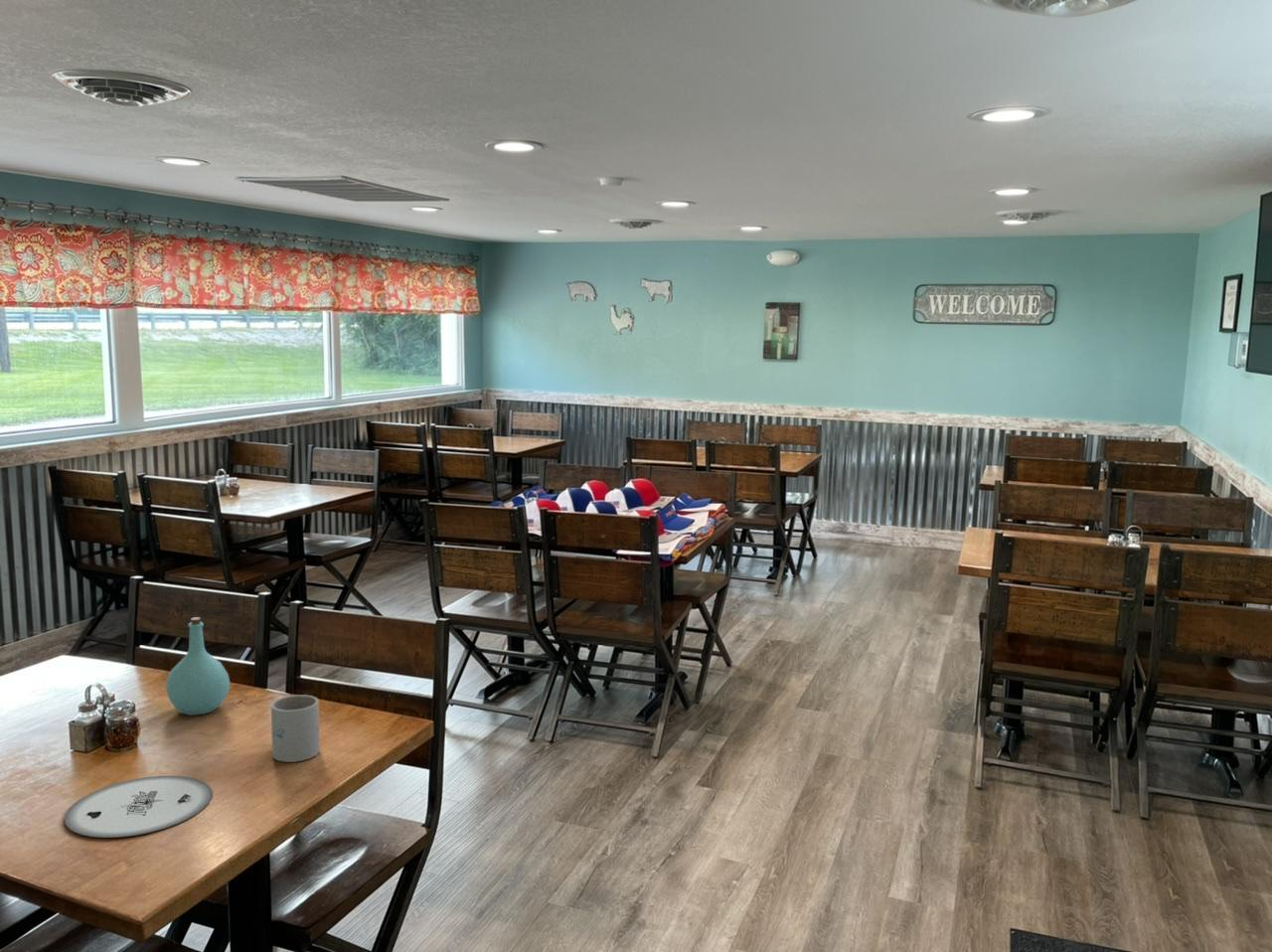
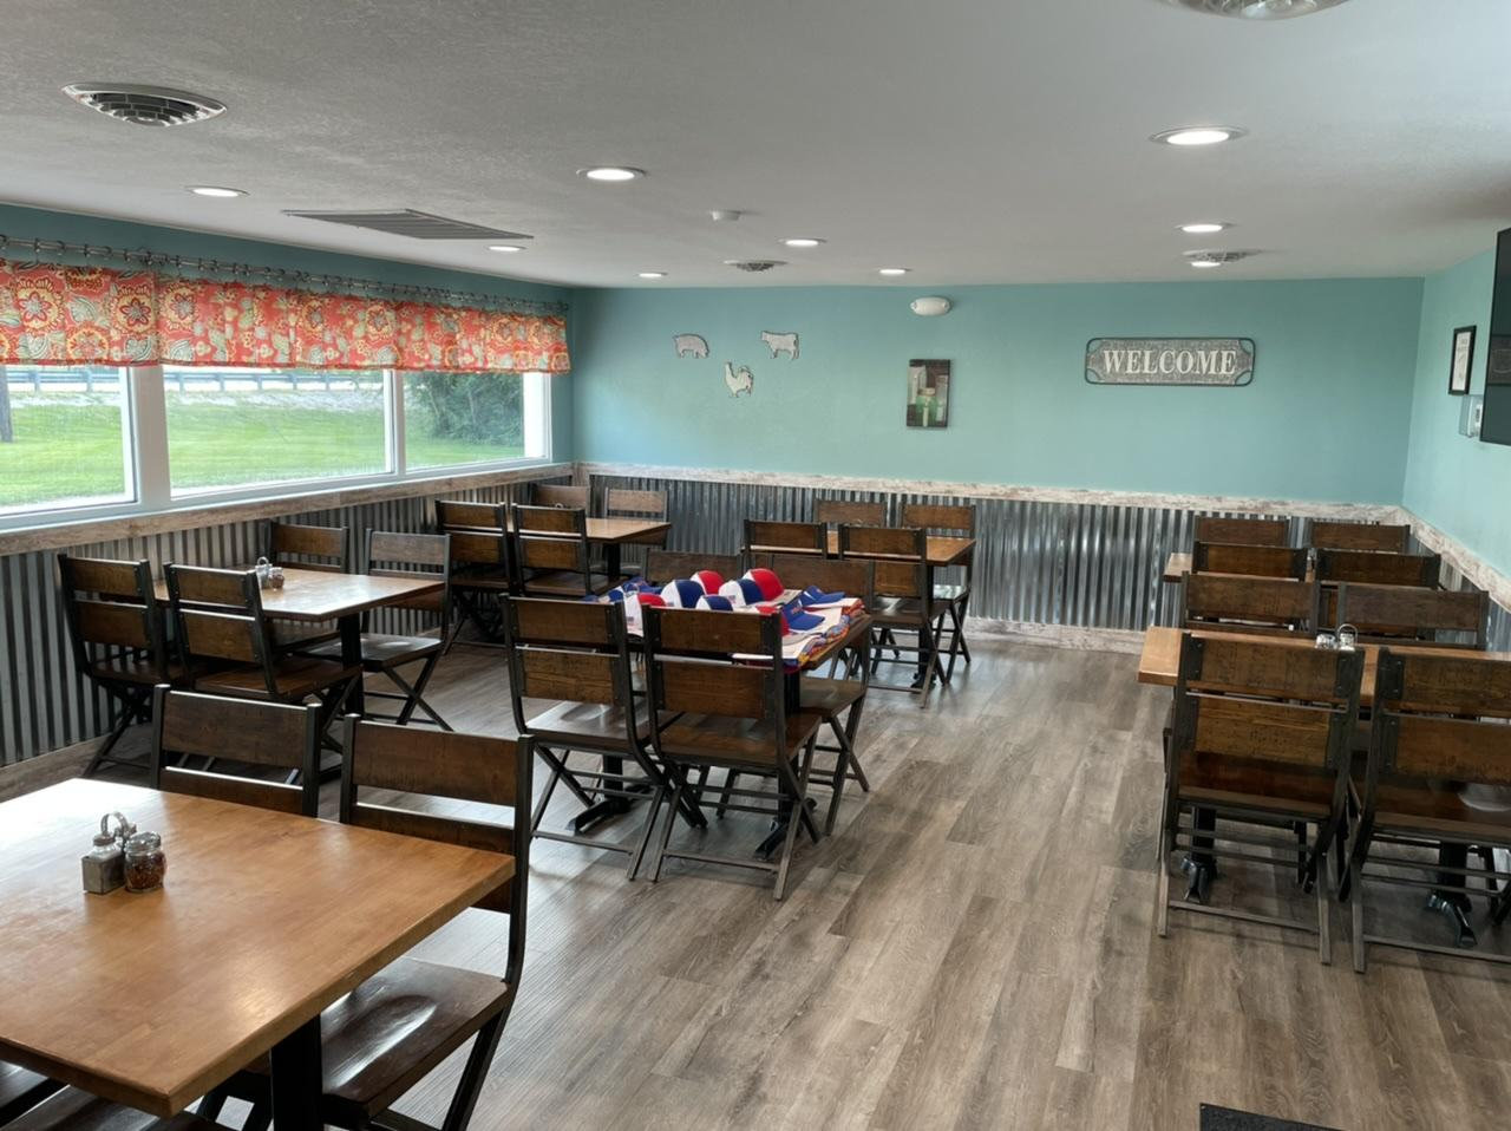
- mug [270,694,321,763]
- plate [64,775,214,839]
- bottle [165,616,232,716]
